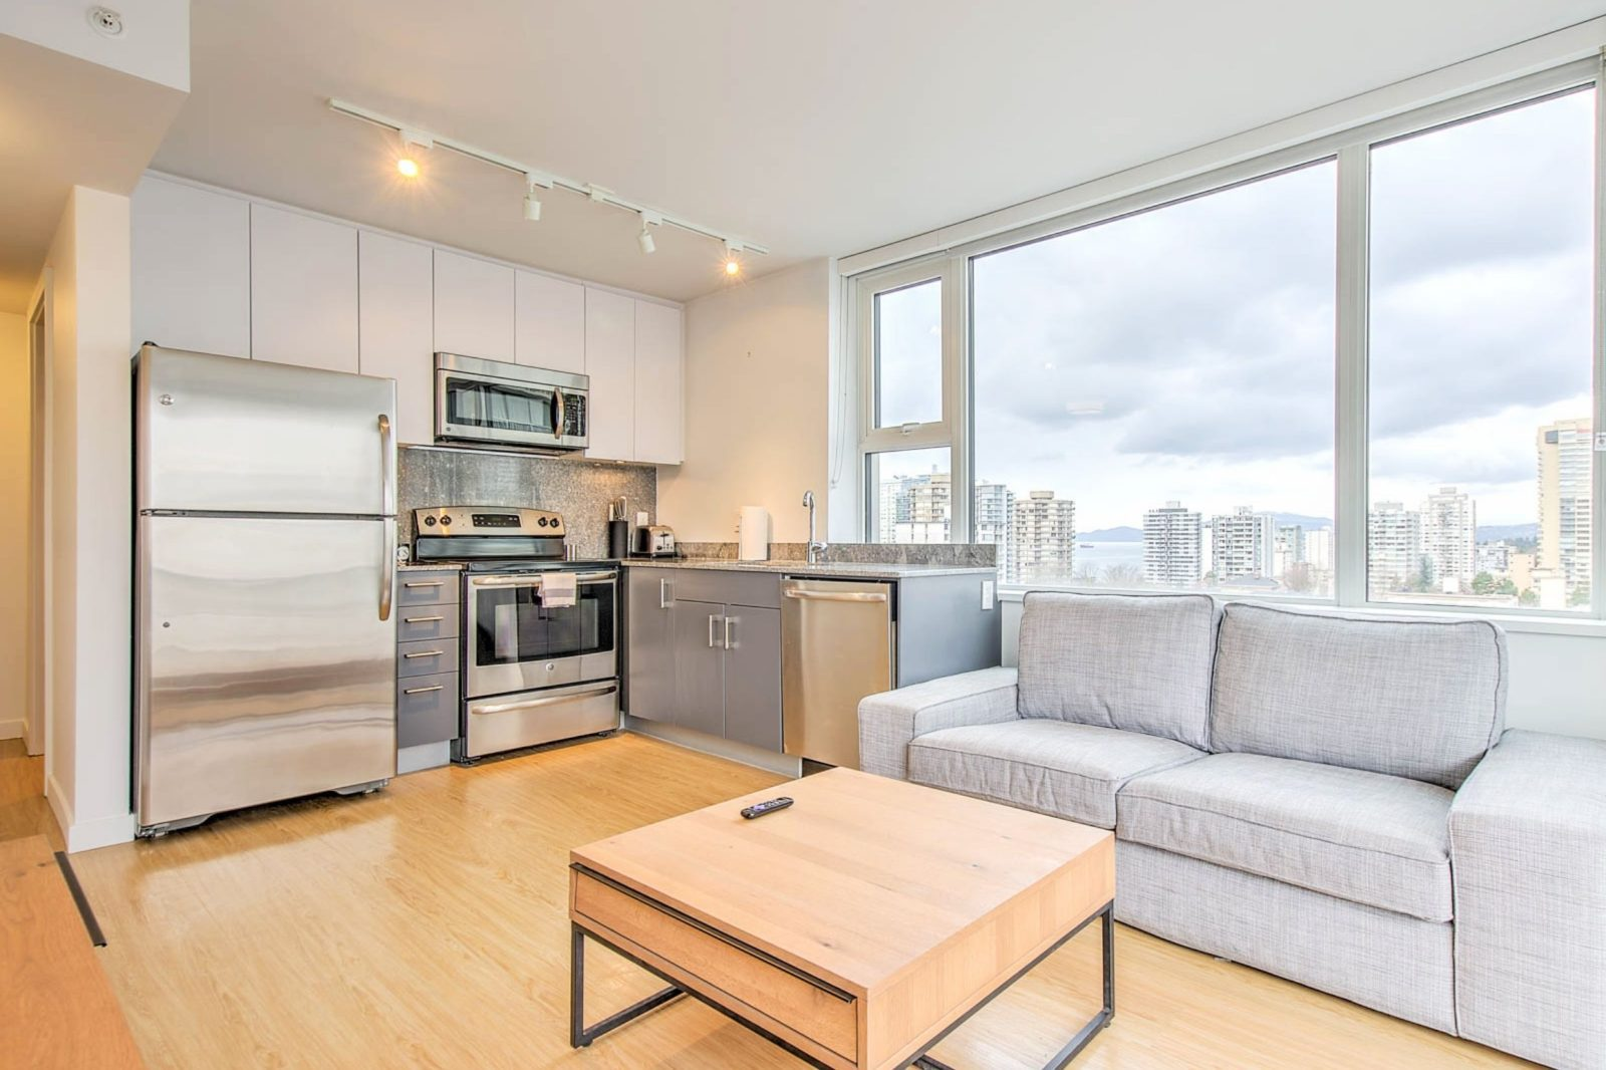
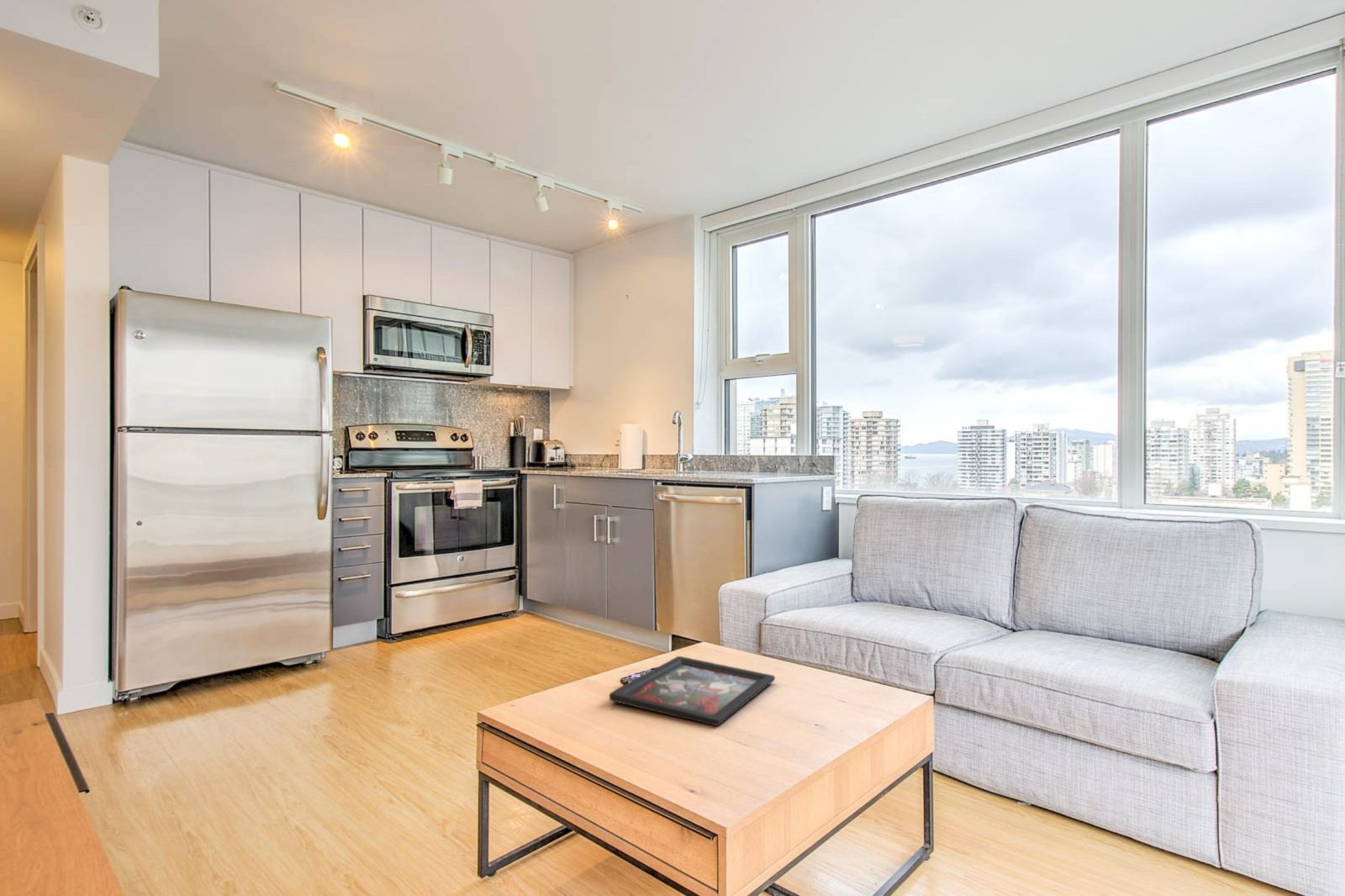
+ decorative tray [609,656,776,727]
